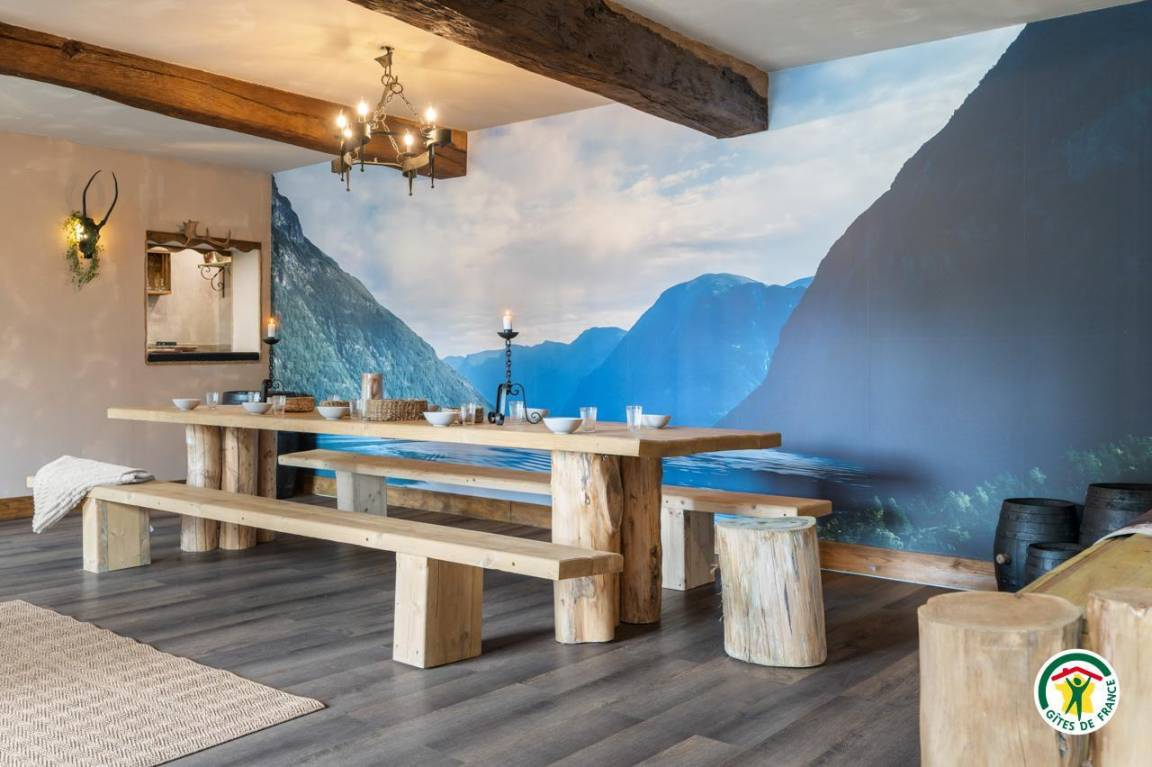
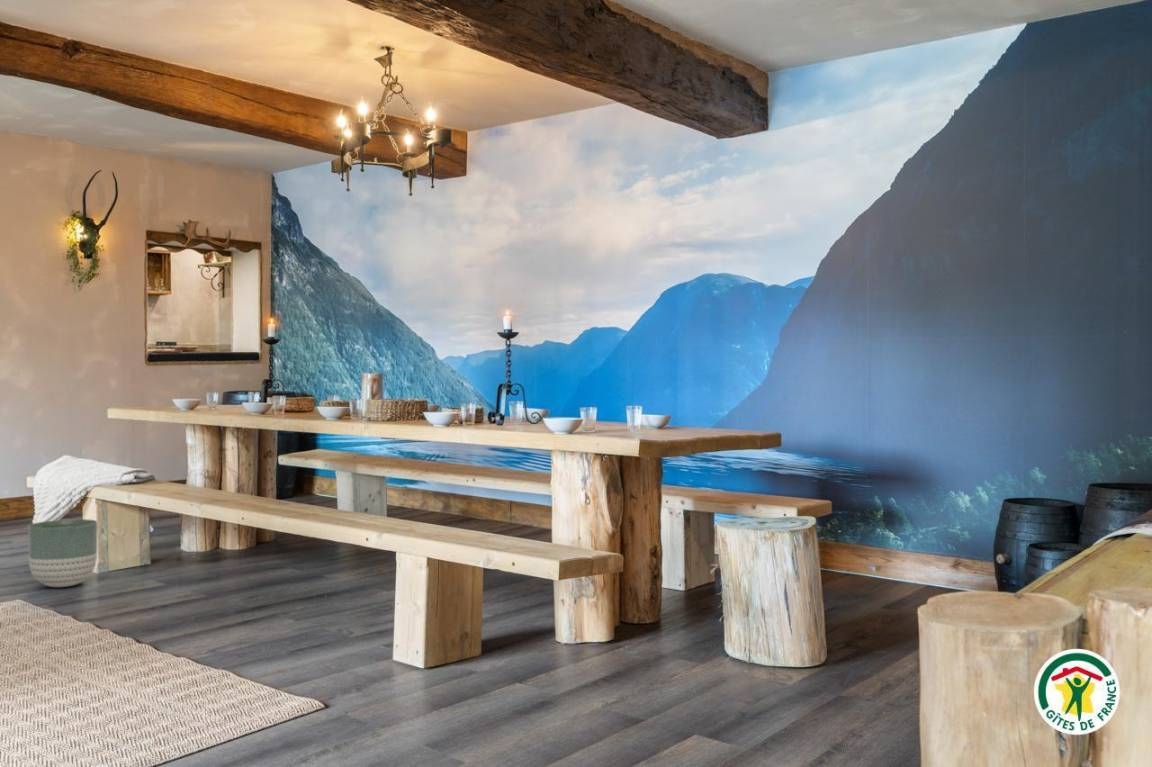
+ planter [27,518,99,588]
